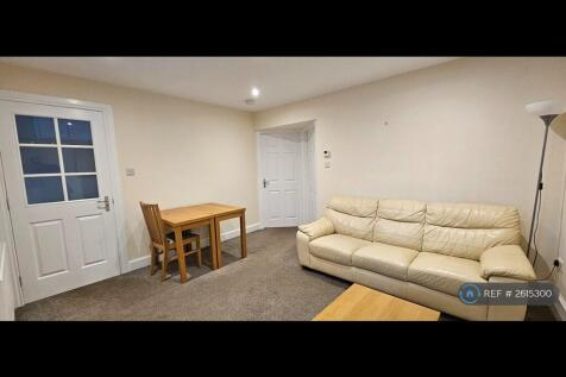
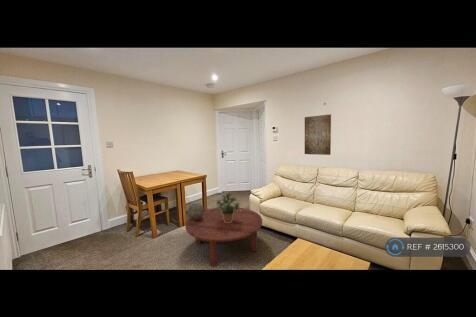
+ potted plant [214,191,241,223]
+ decorative sphere [186,202,205,220]
+ wall art [304,113,332,156]
+ coffee table [185,206,263,268]
